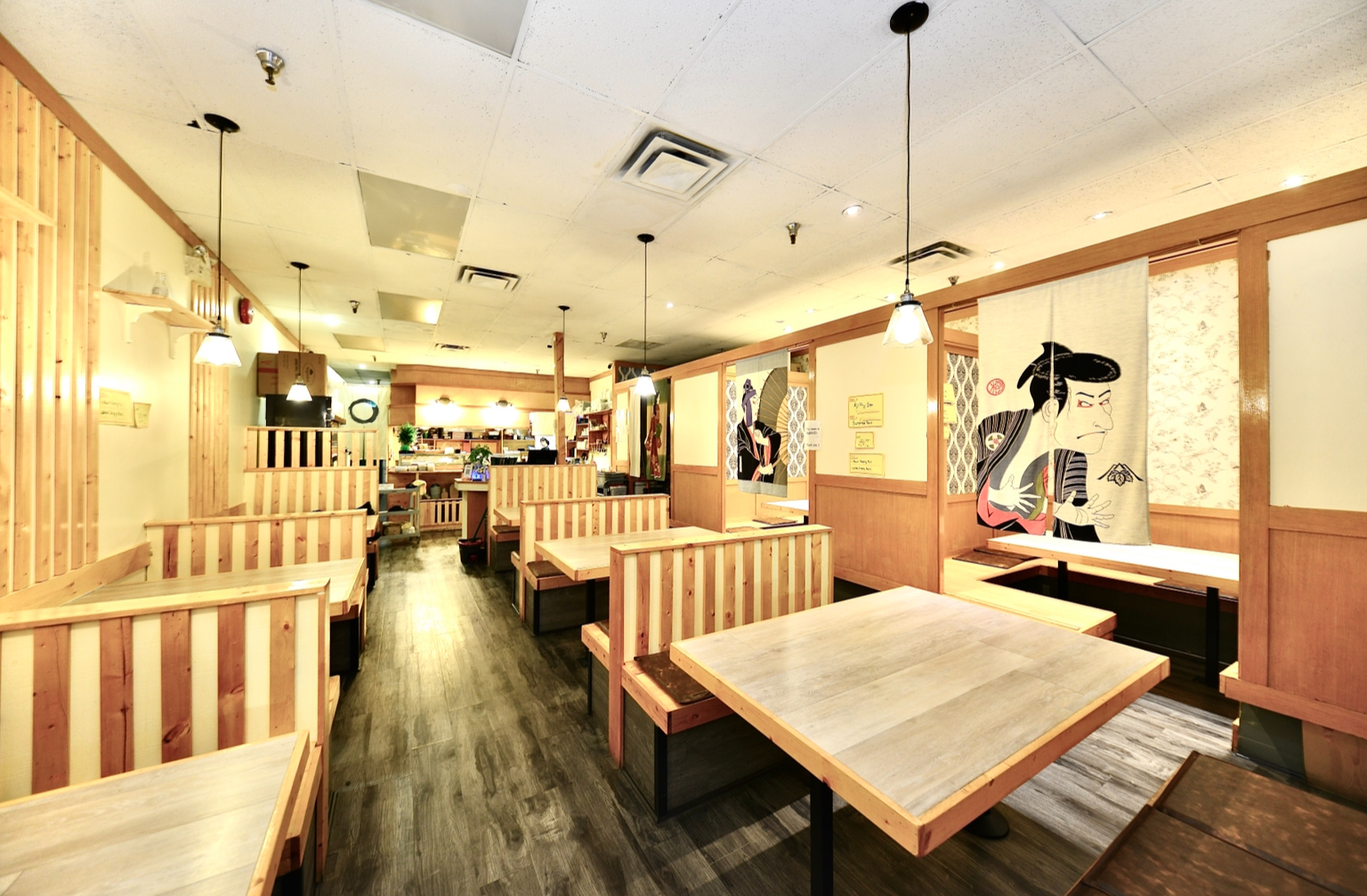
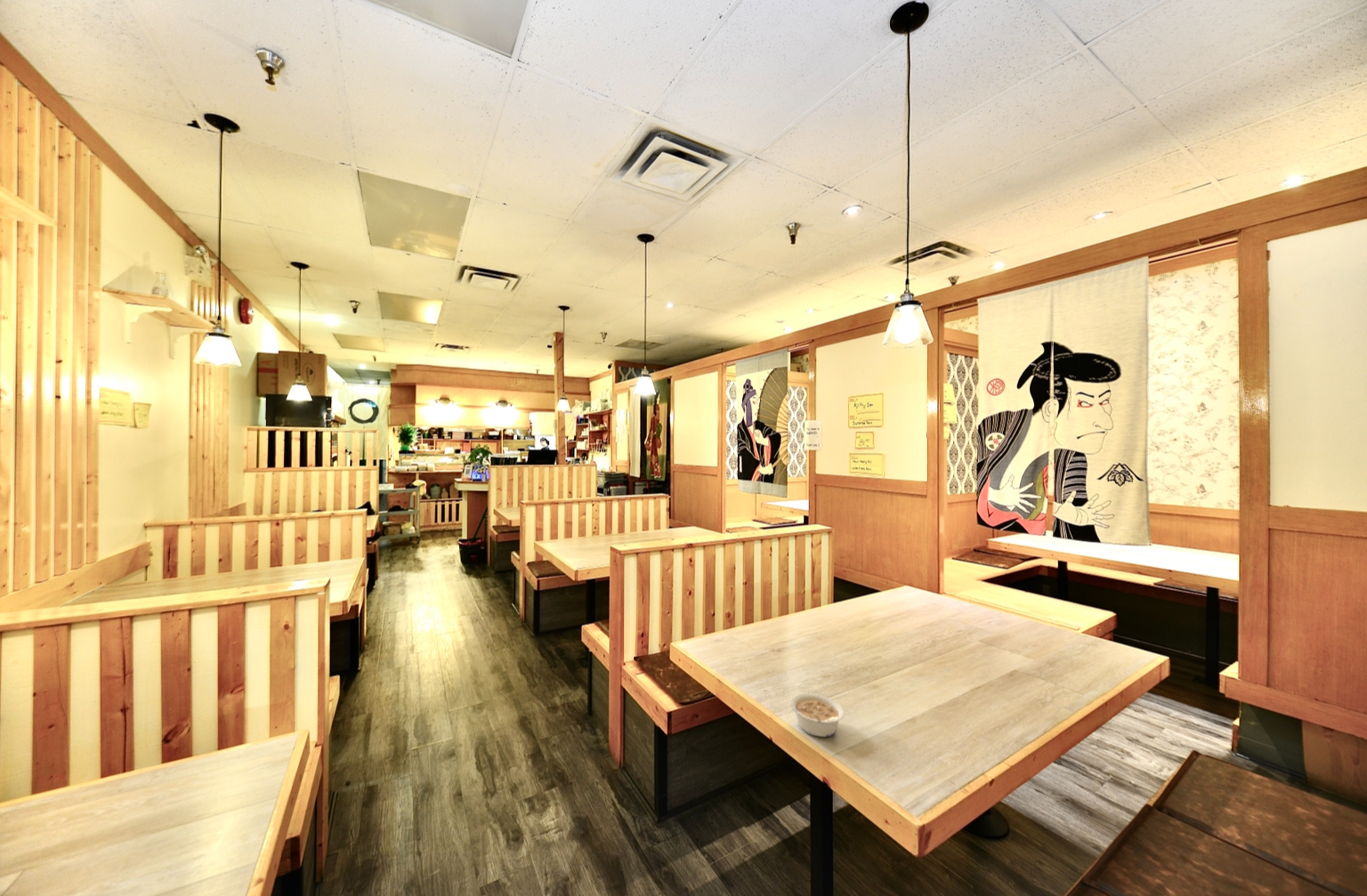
+ legume [789,692,845,738]
